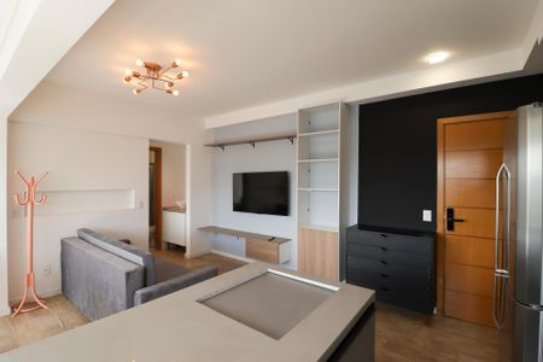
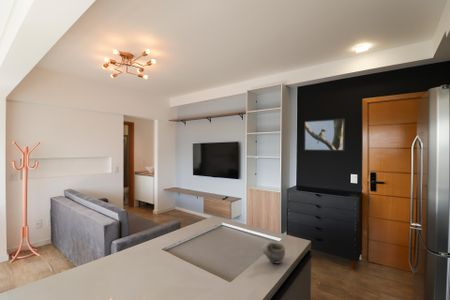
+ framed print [303,118,346,152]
+ cup [261,241,287,265]
